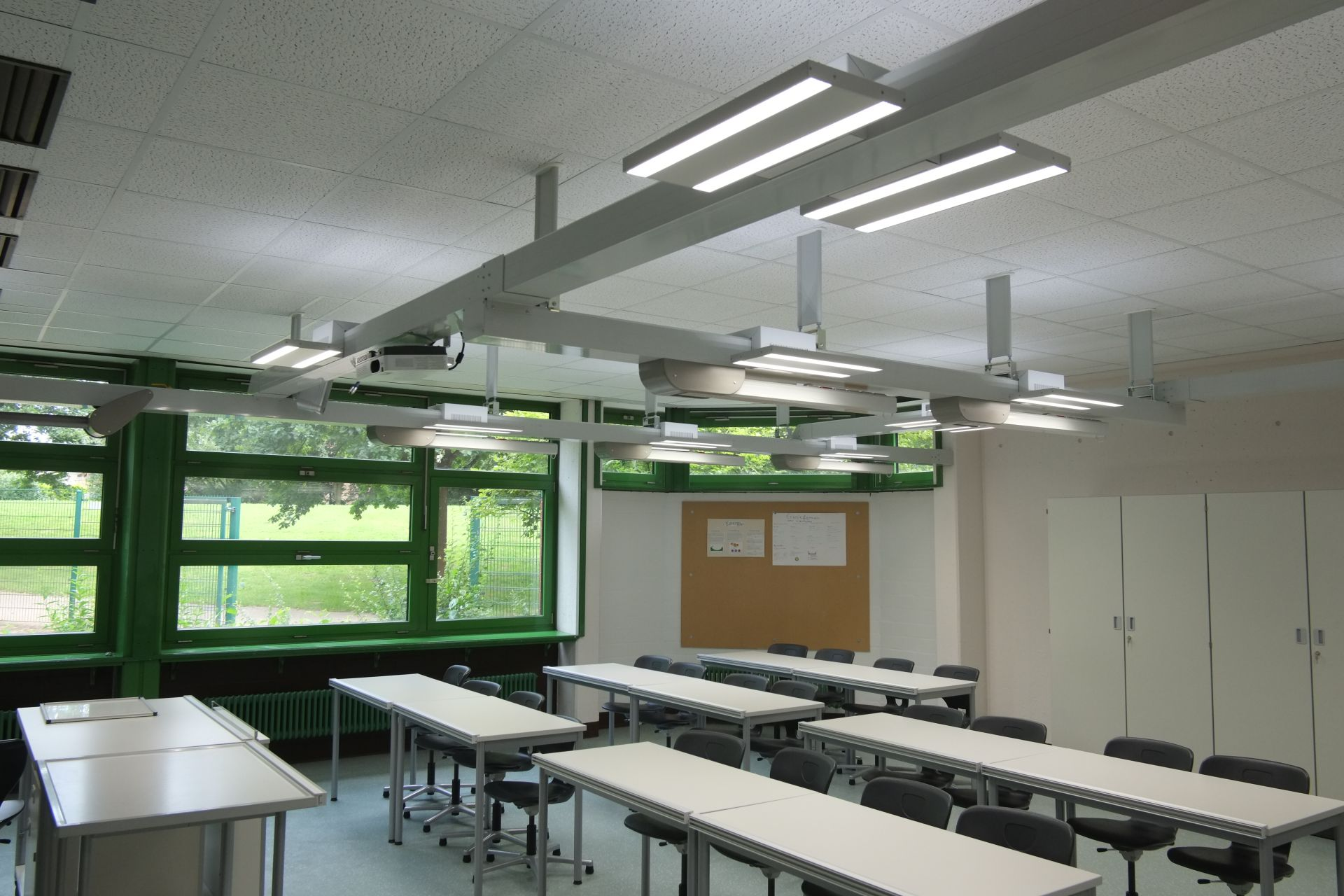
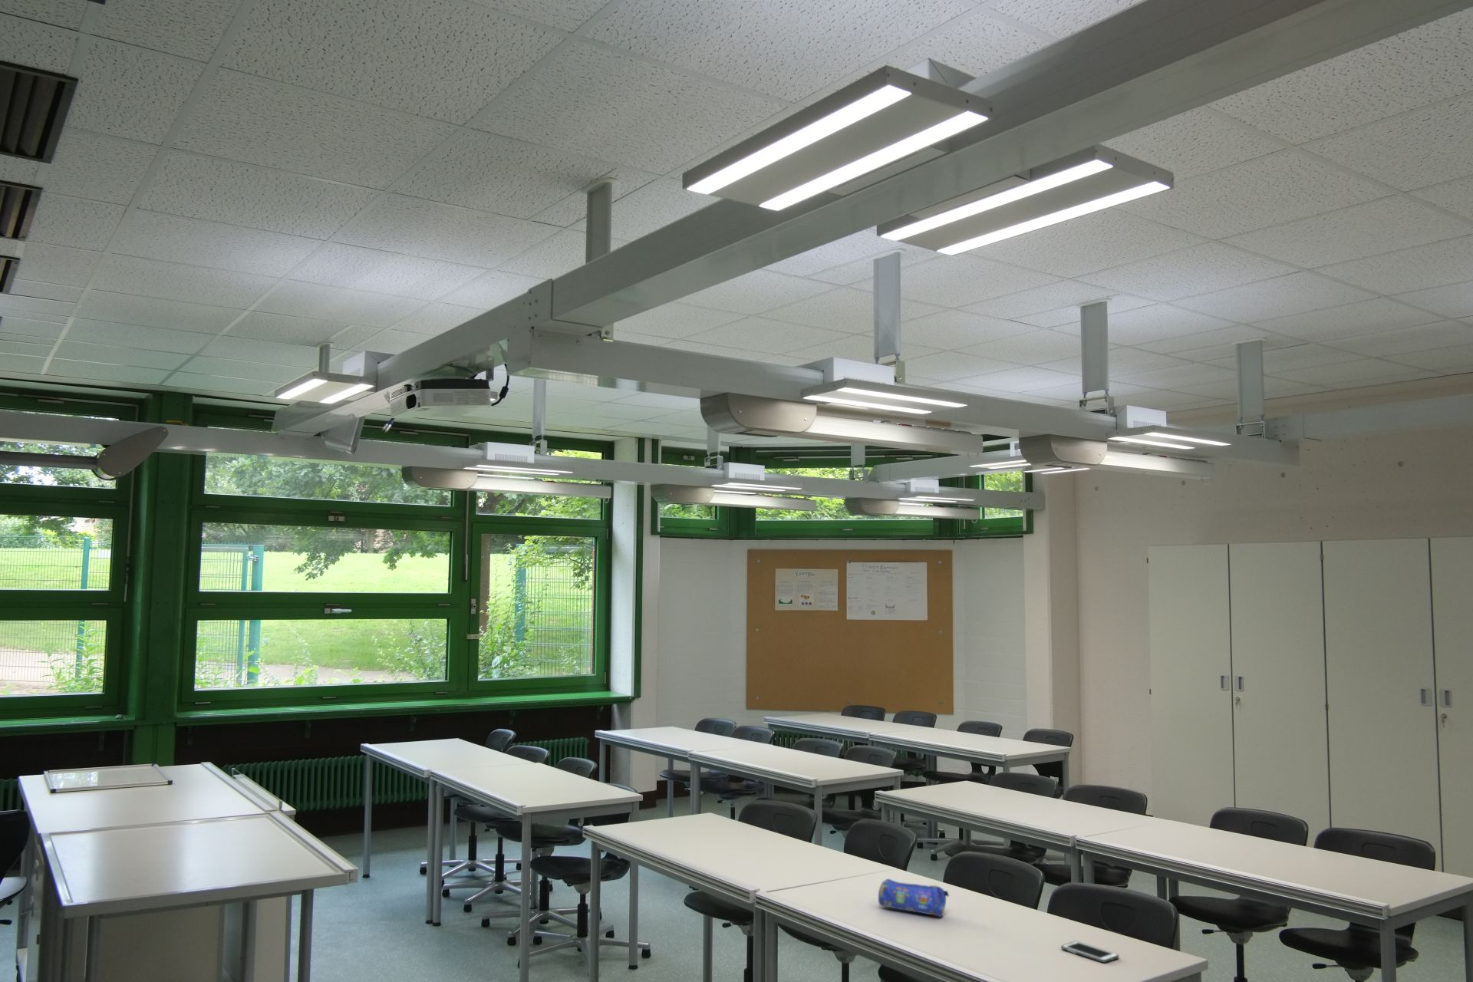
+ pencil case [878,879,950,917]
+ cell phone [1060,940,1119,963]
